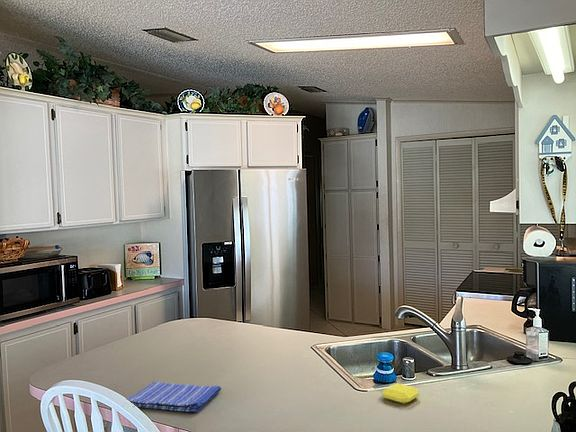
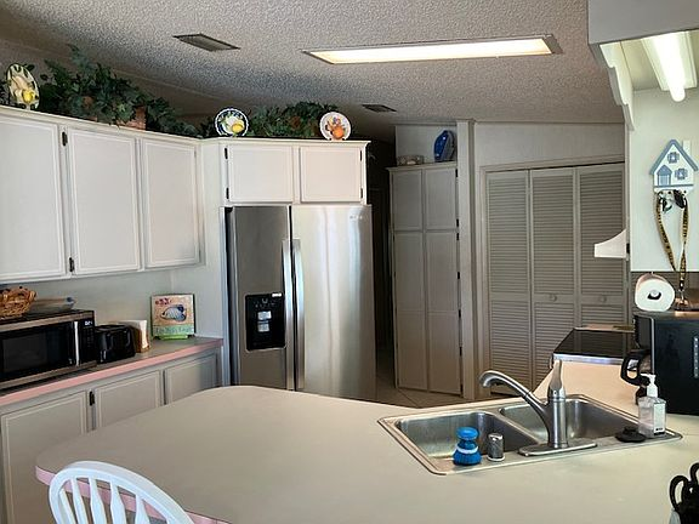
- soap bar [381,382,420,405]
- dish towel [126,381,222,413]
